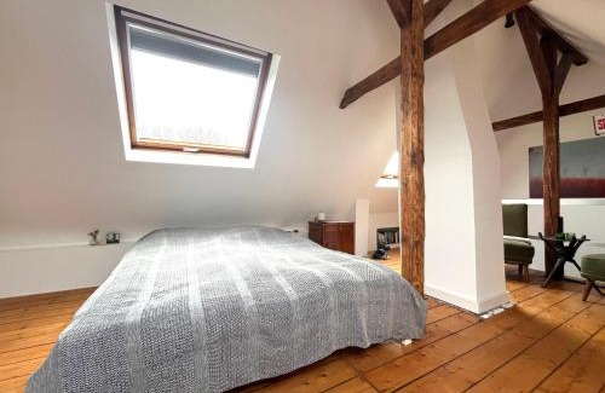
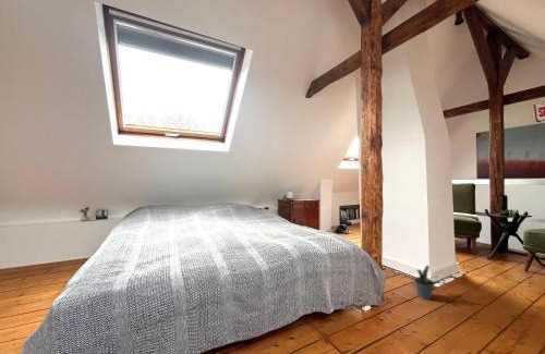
+ potted plant [413,264,437,301]
